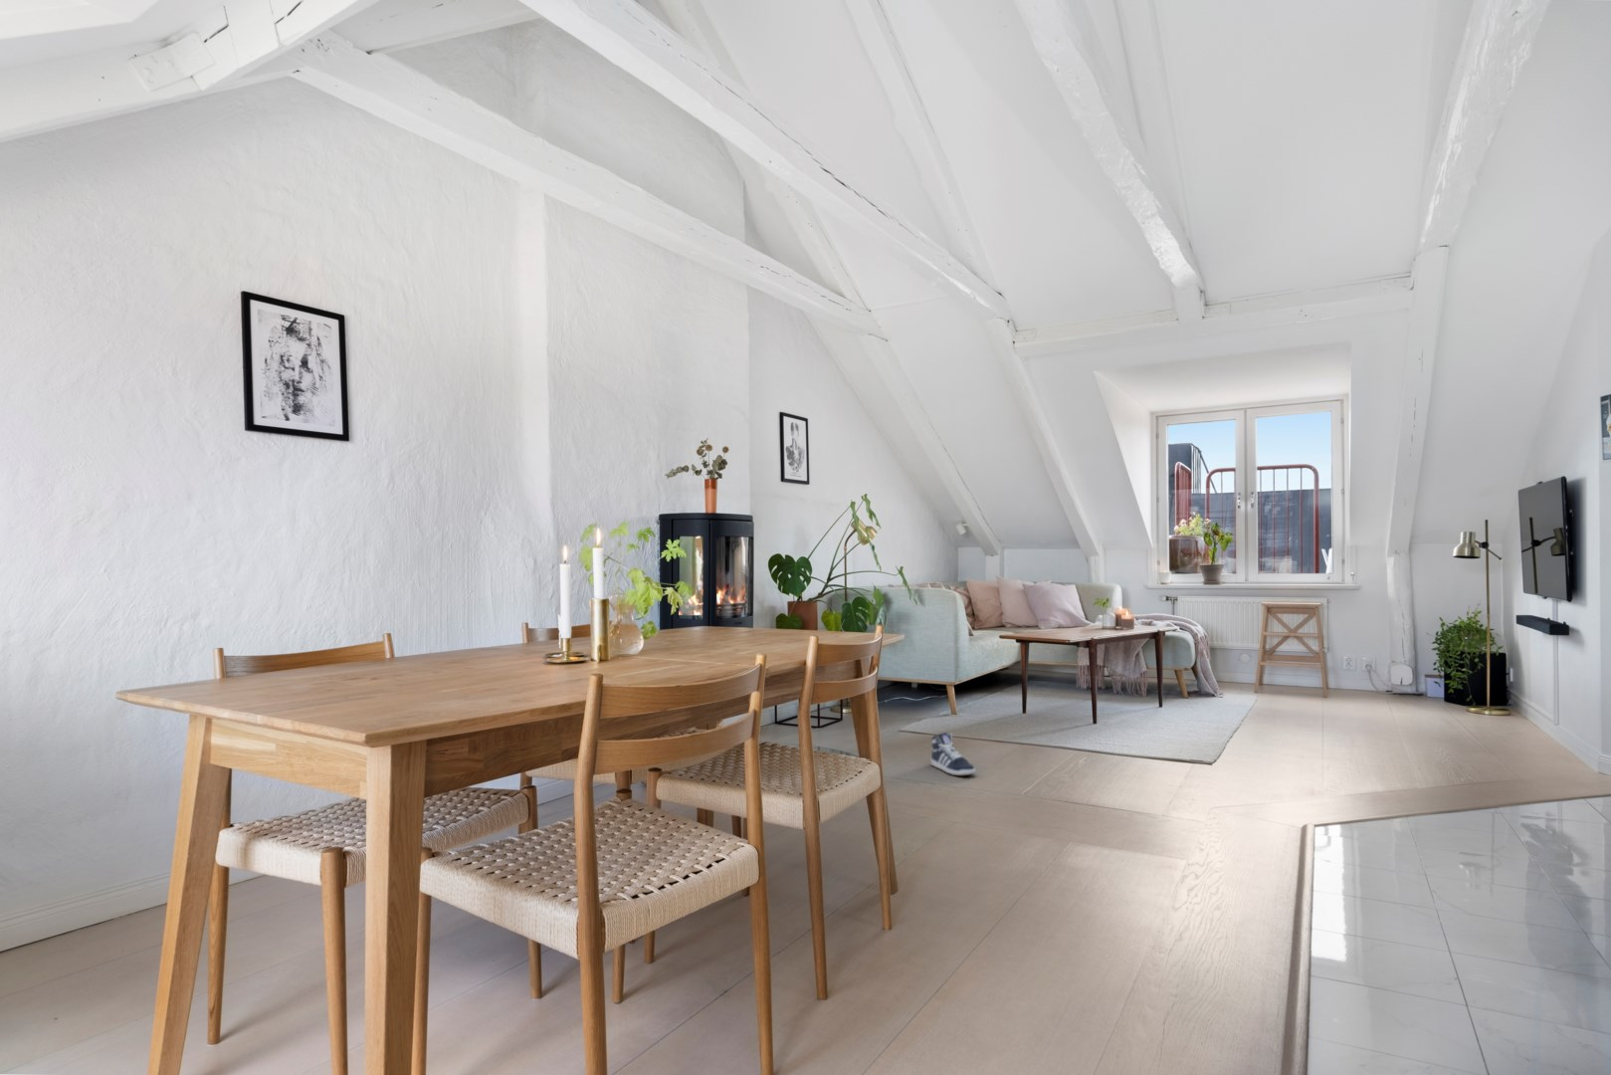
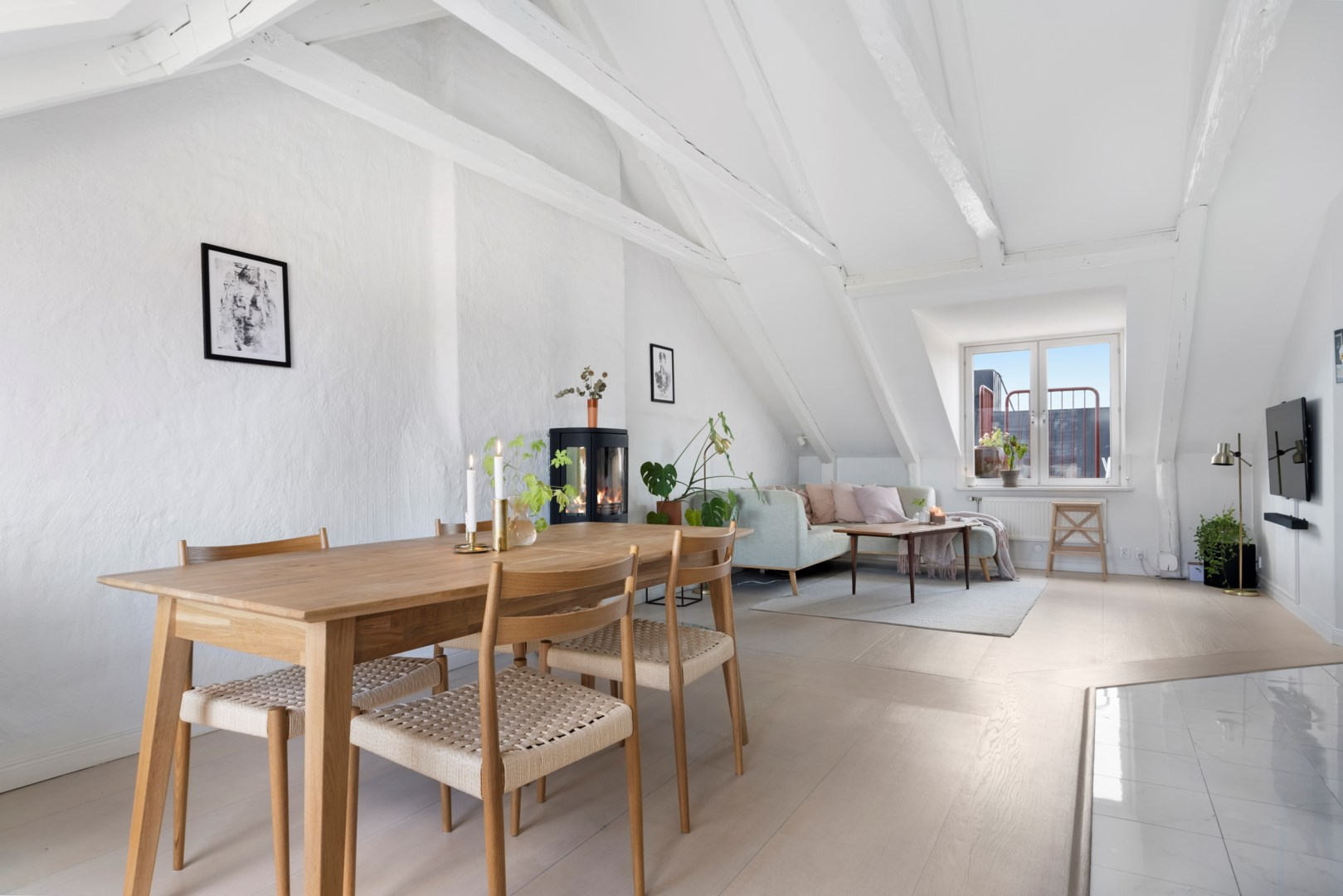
- sneaker [931,732,976,776]
